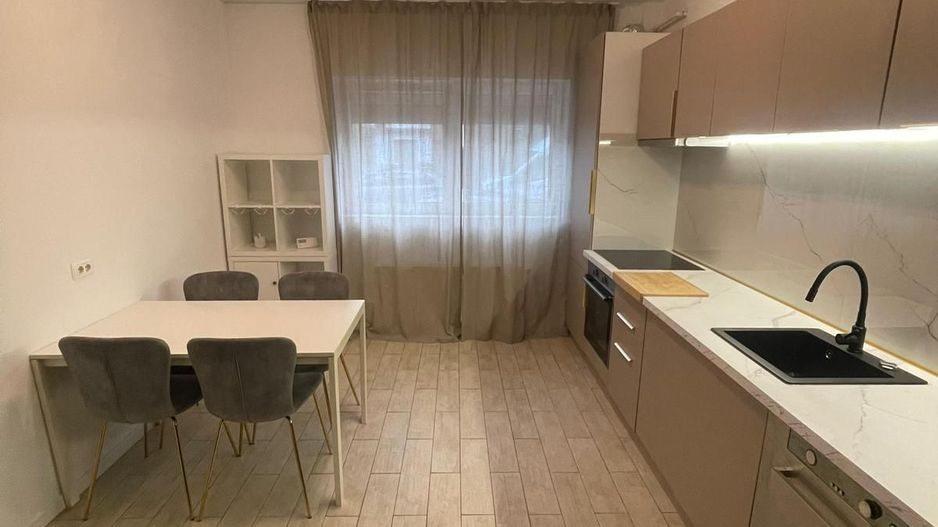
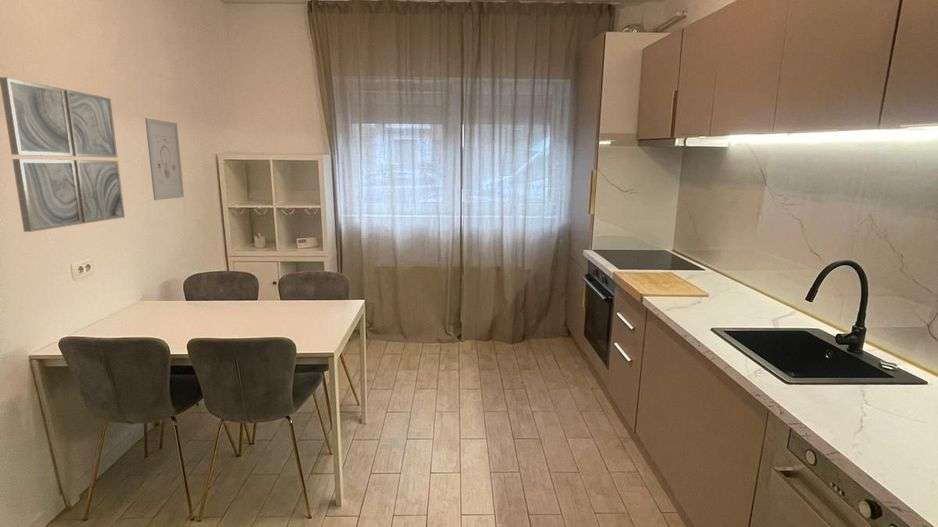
+ wall art [144,117,185,201]
+ wall art [0,76,126,233]
